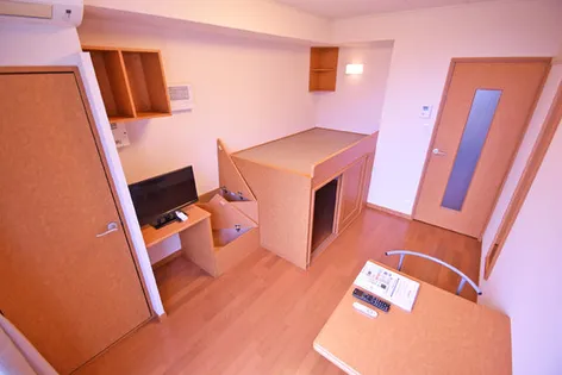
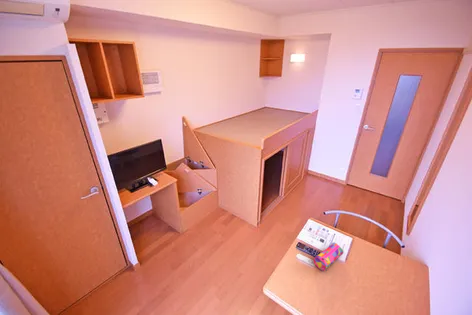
+ pencil case [313,242,345,272]
